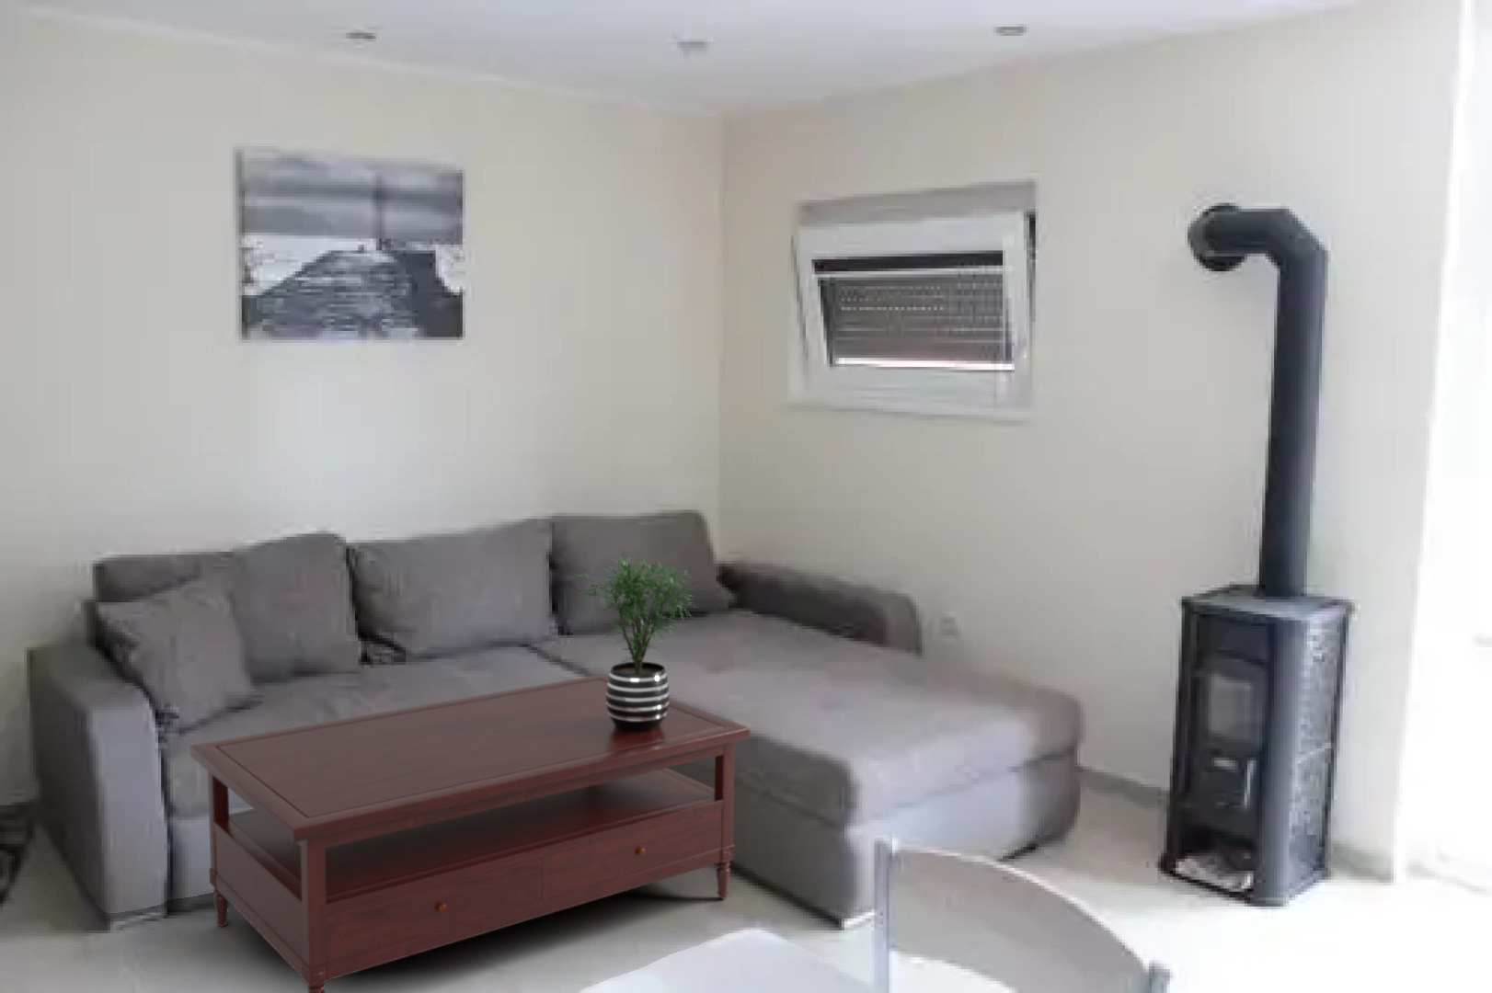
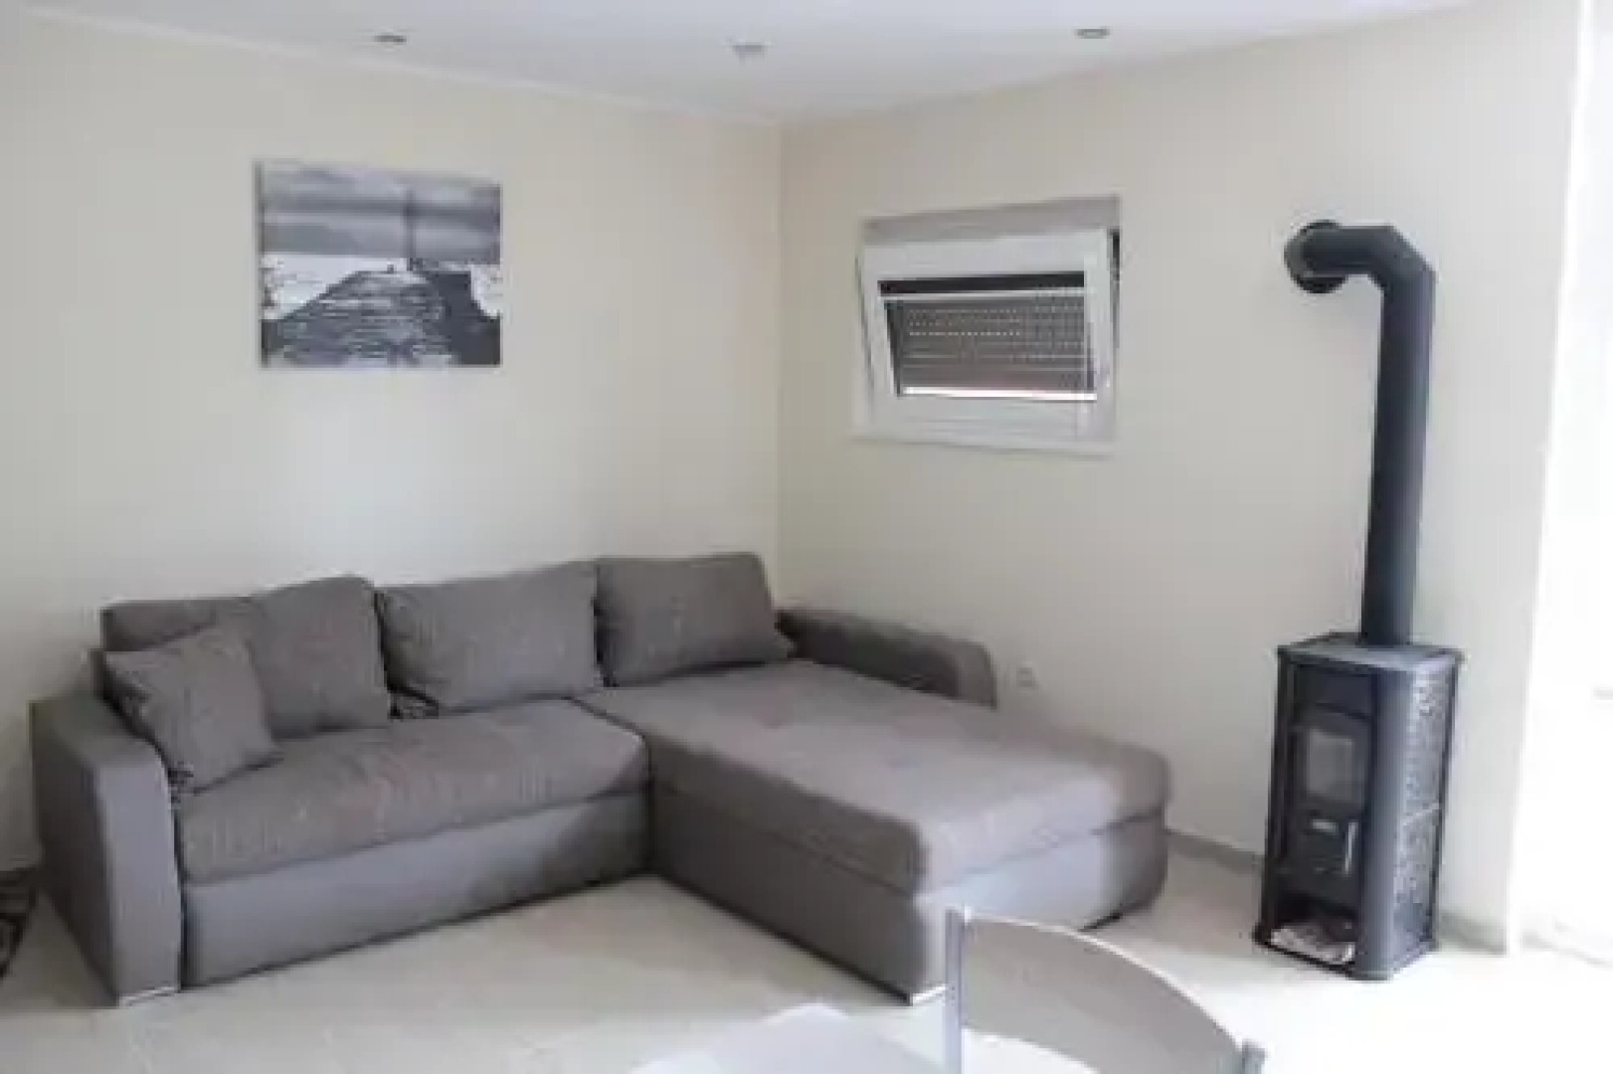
- coffee table [188,673,750,993]
- potted plant [575,552,705,733]
